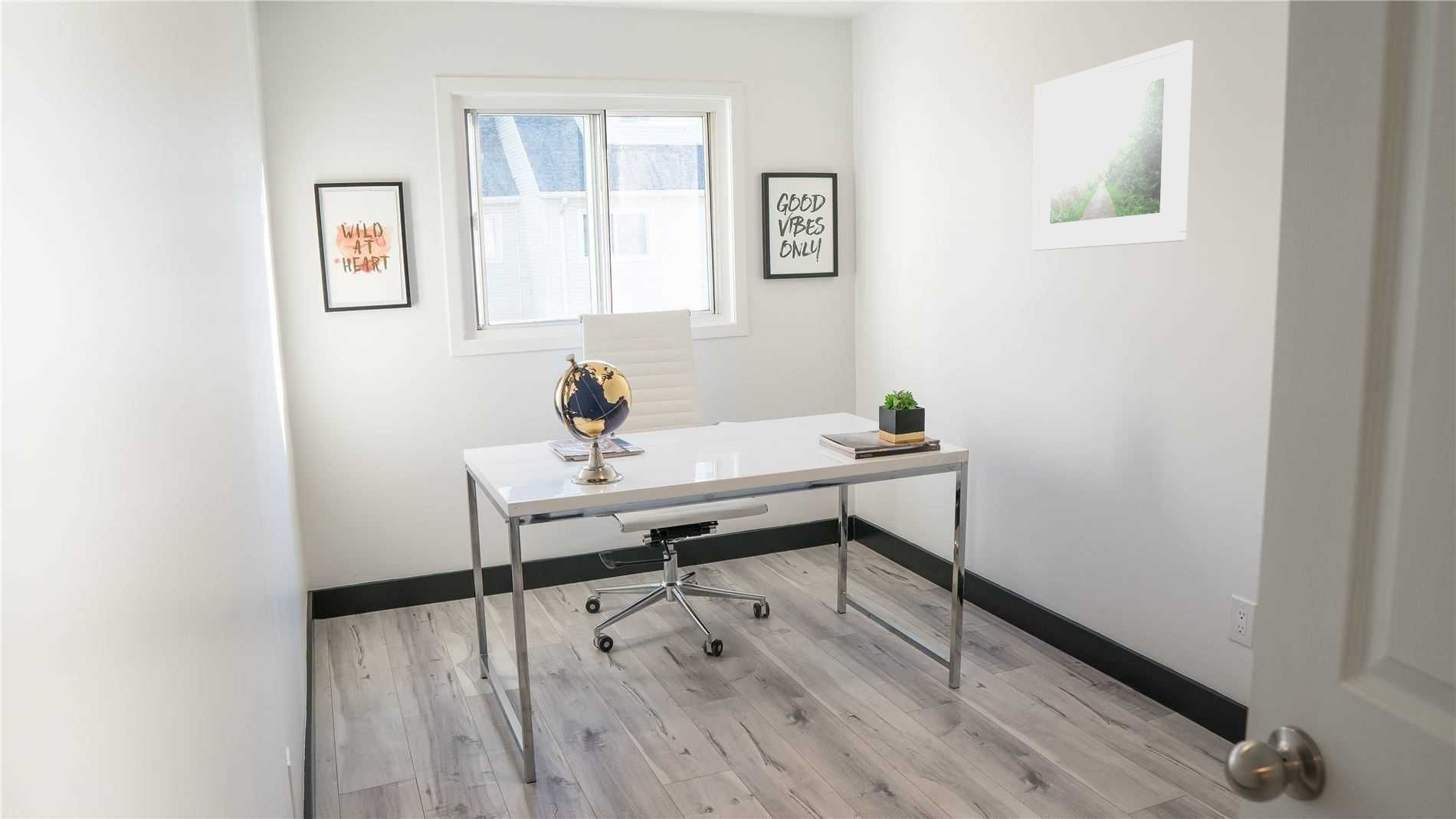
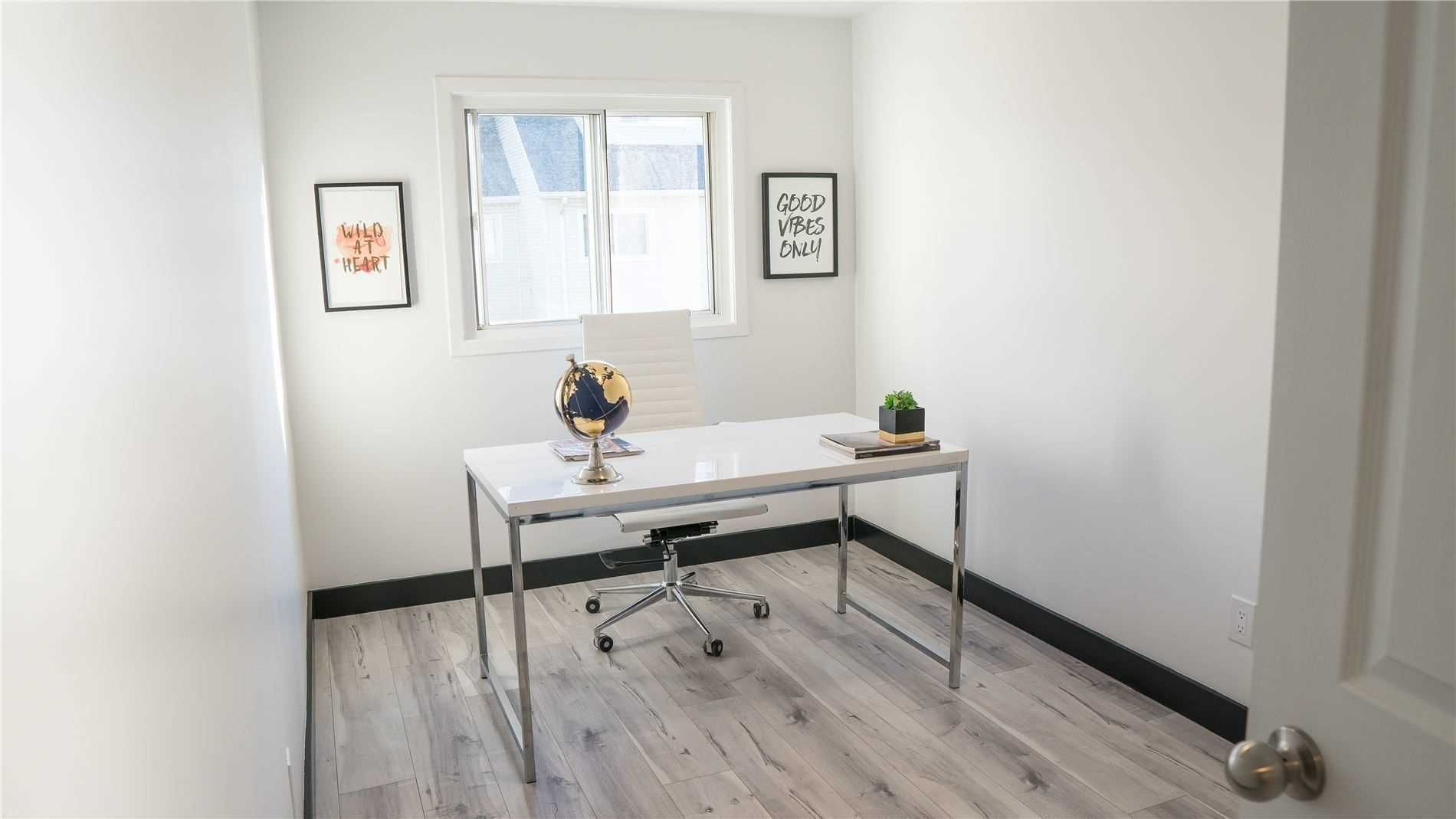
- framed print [1031,39,1194,251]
